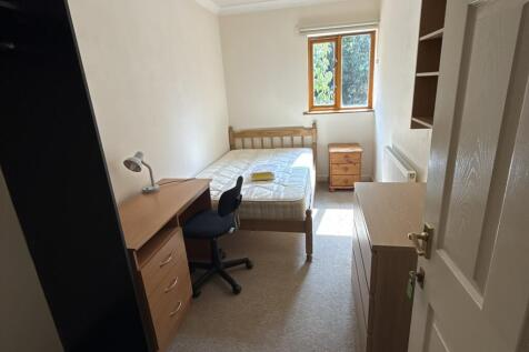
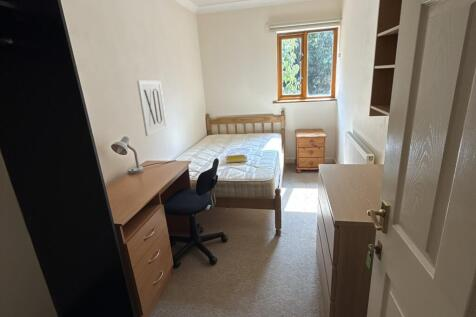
+ wall art [136,80,168,137]
